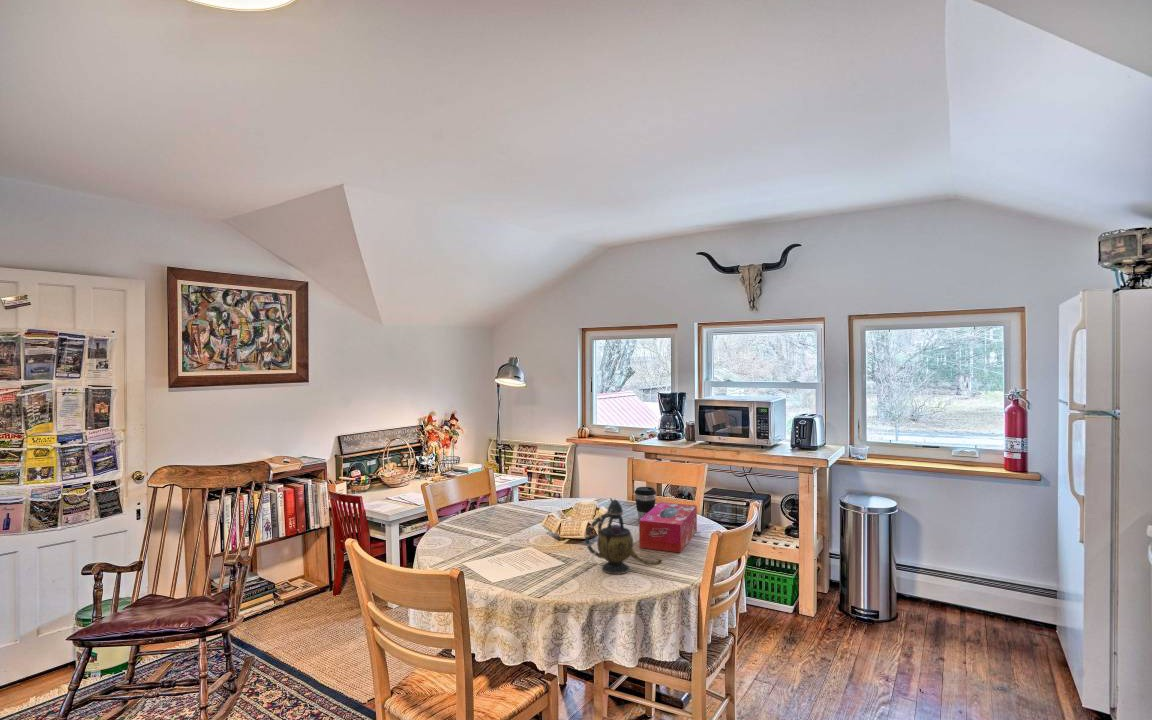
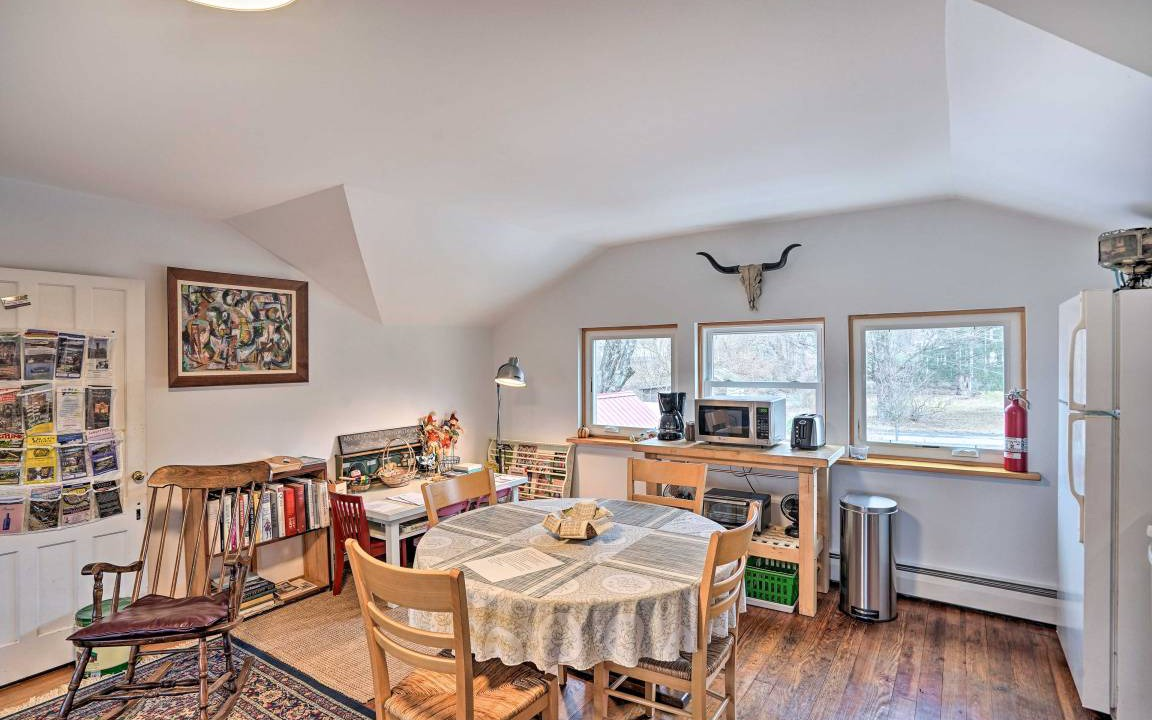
- tissue box [638,501,698,554]
- coffee cup [634,486,657,520]
- teapot [584,497,663,575]
